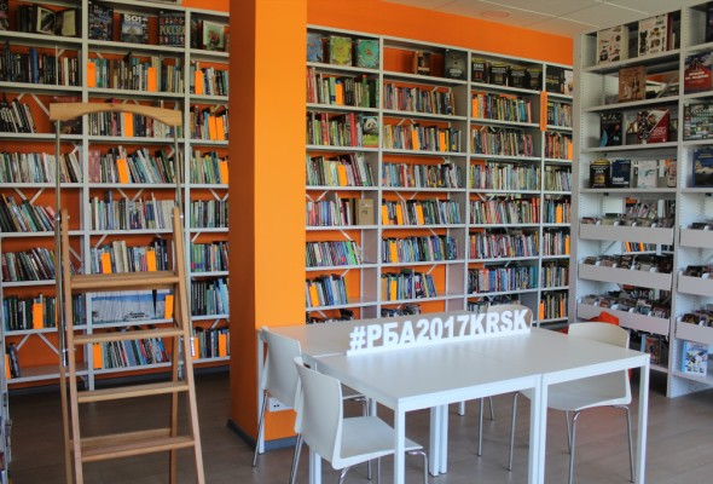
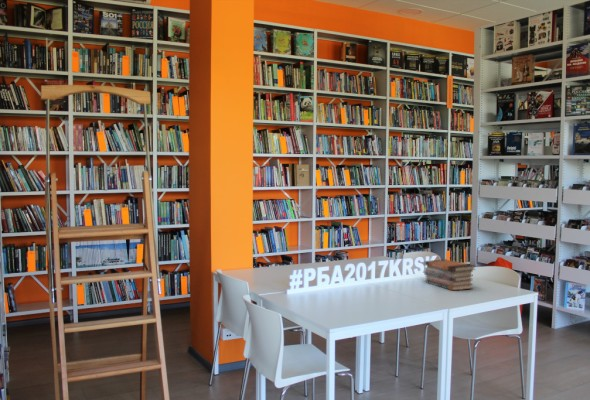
+ book stack [423,258,477,292]
